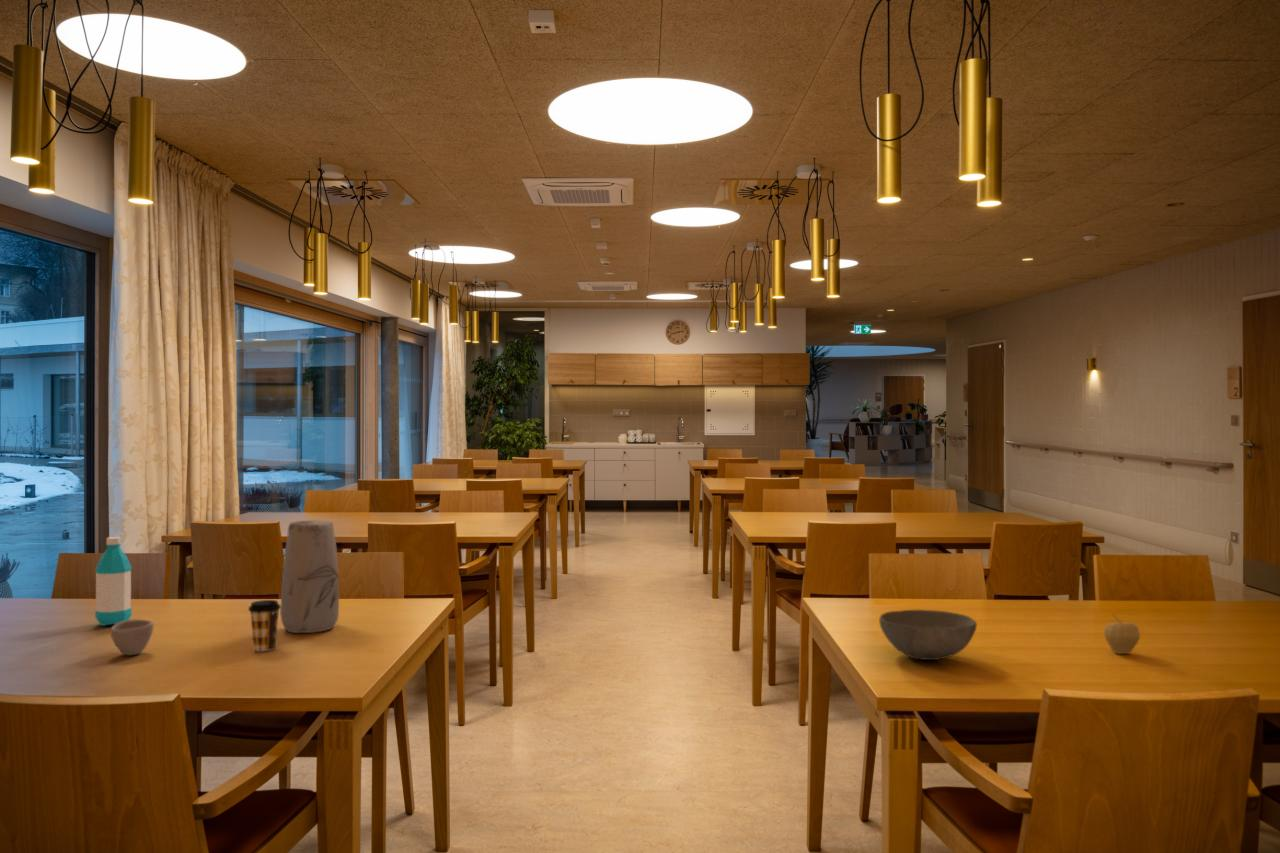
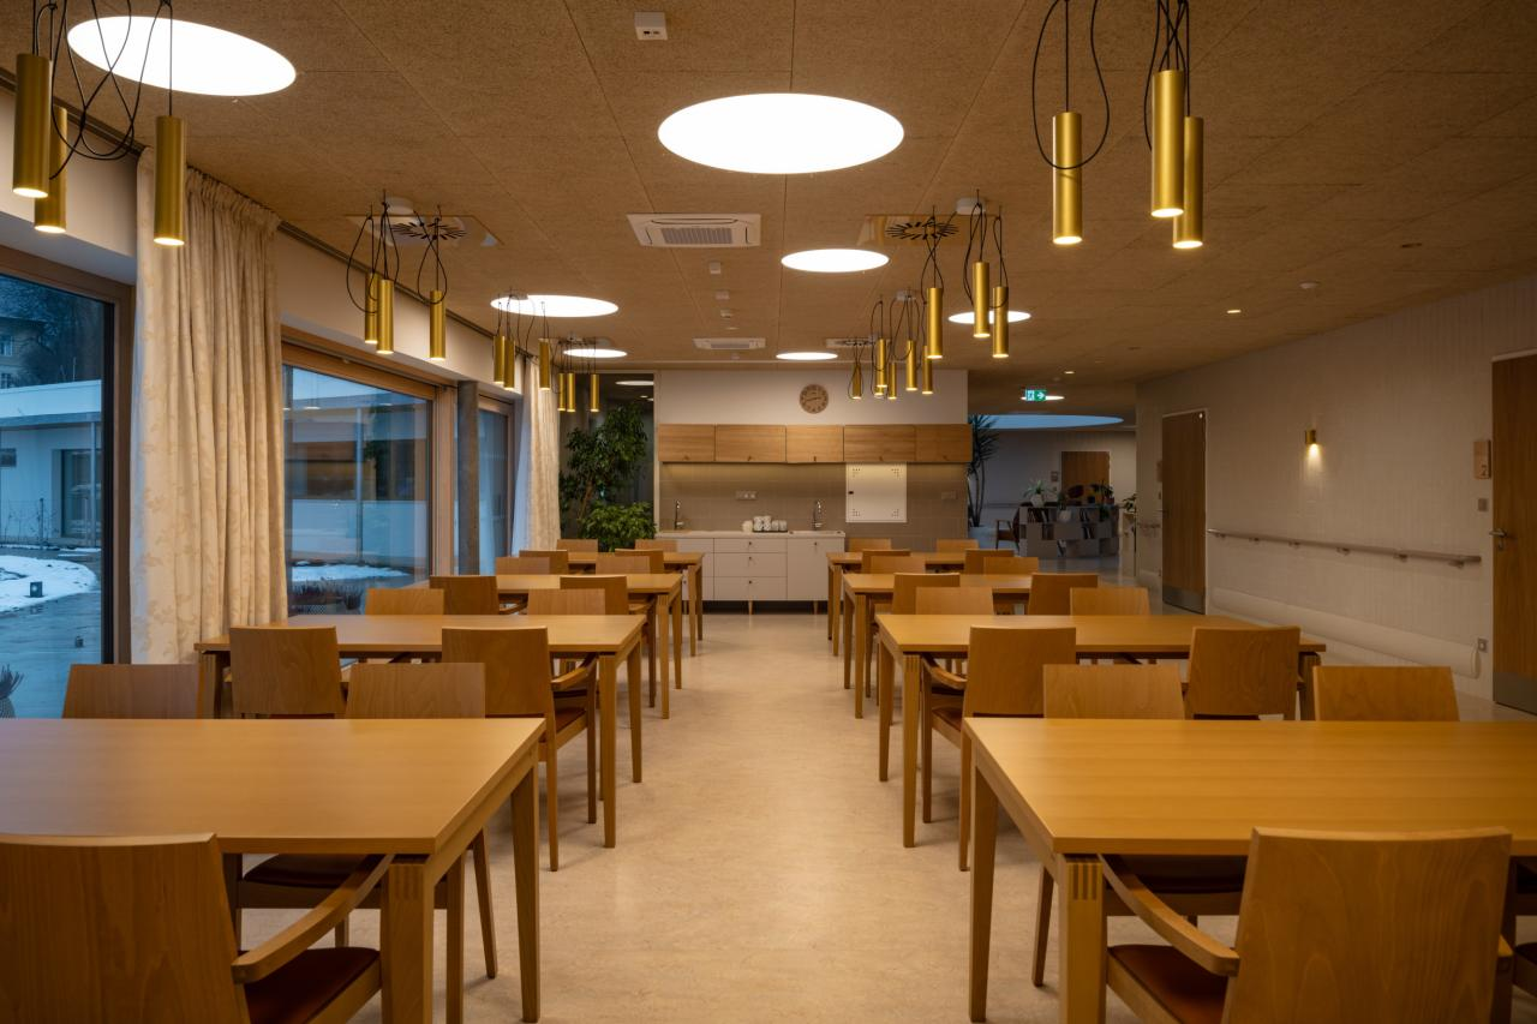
- cup [110,618,155,656]
- vase [279,519,340,634]
- coffee cup [247,599,281,652]
- water bottle [94,536,133,627]
- bowl [878,609,978,661]
- fruit [1103,613,1141,655]
